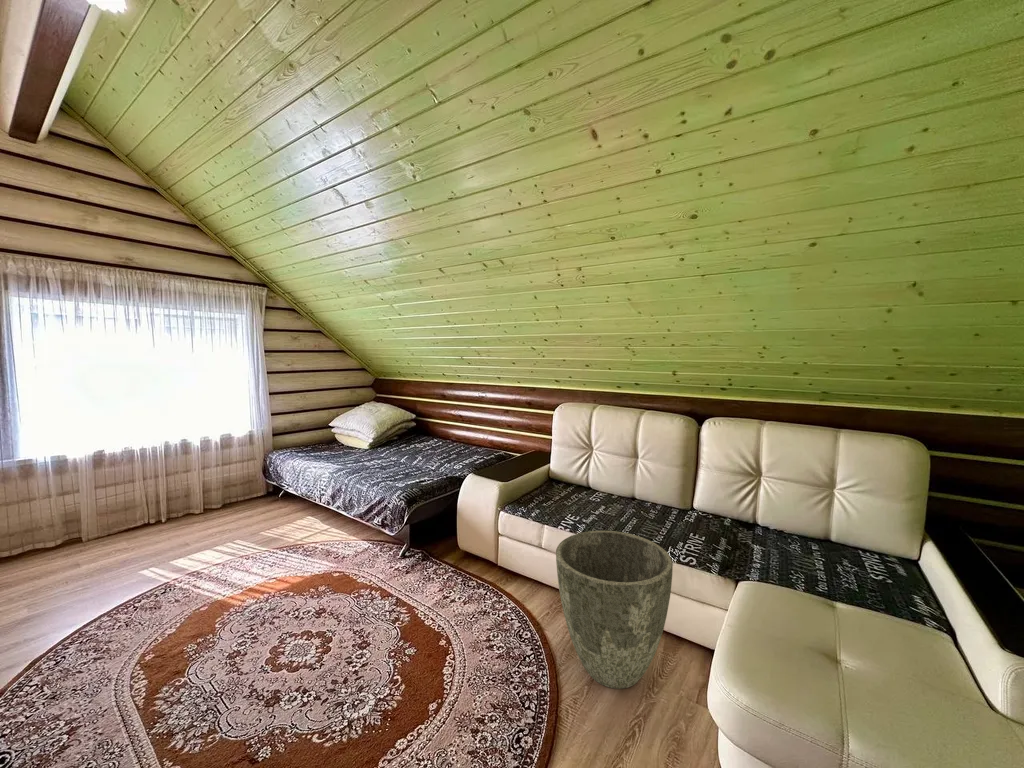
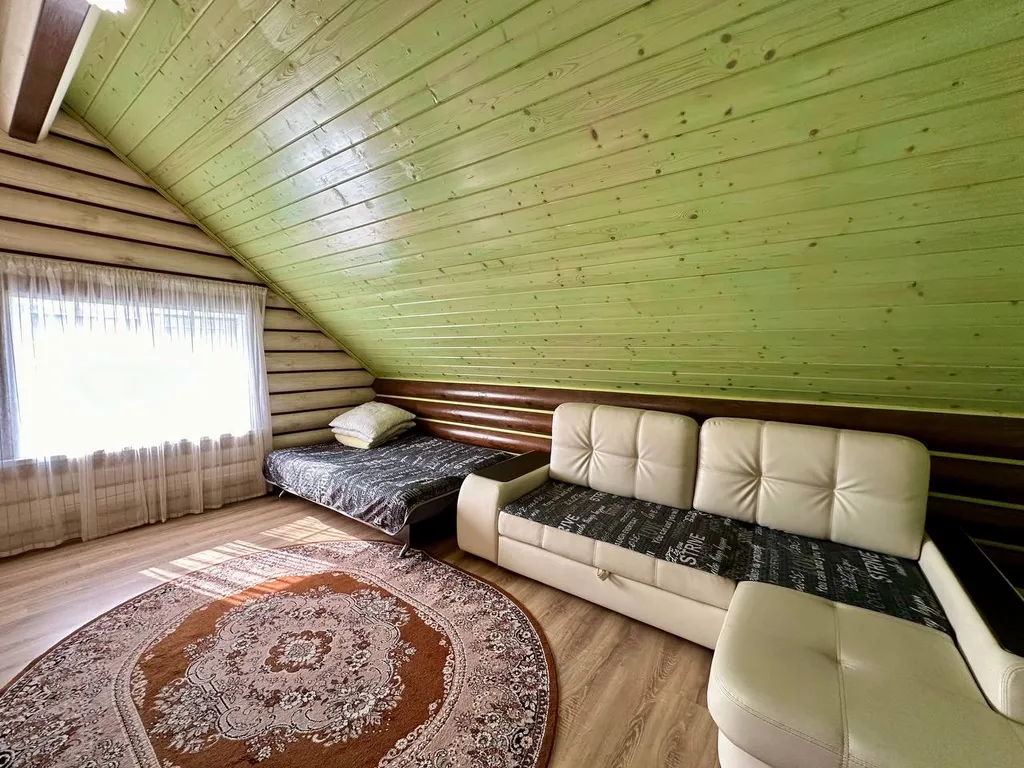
- planter pot [555,530,674,690]
